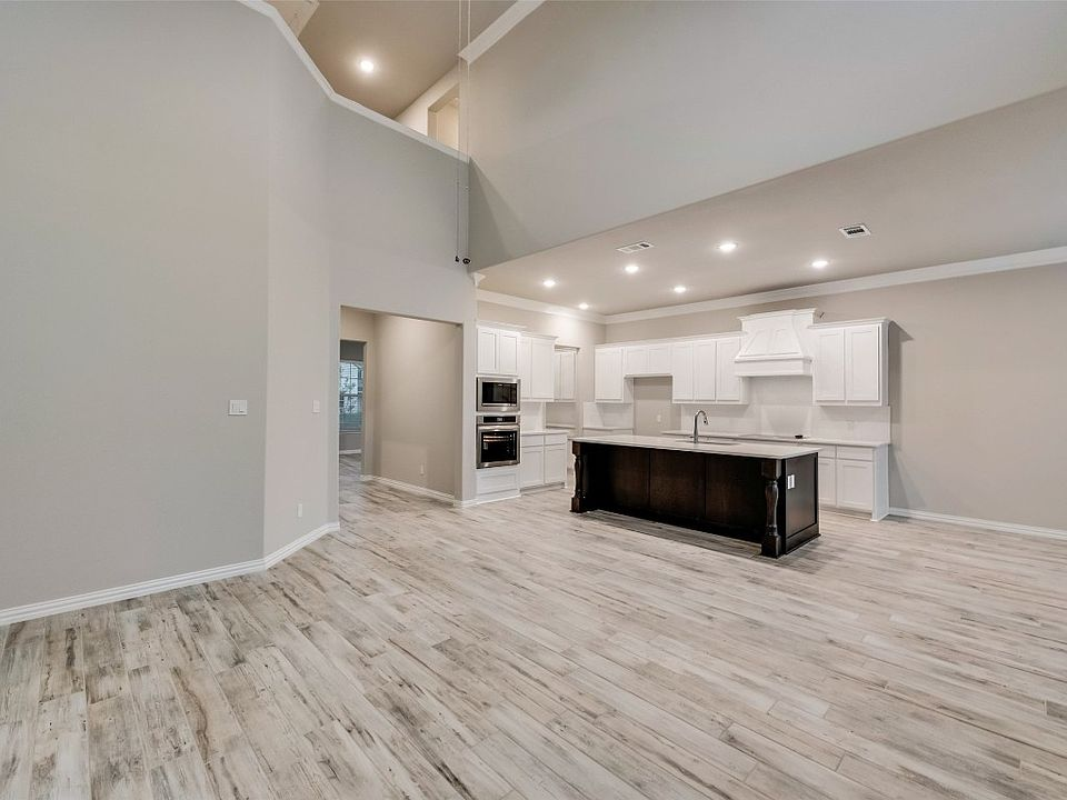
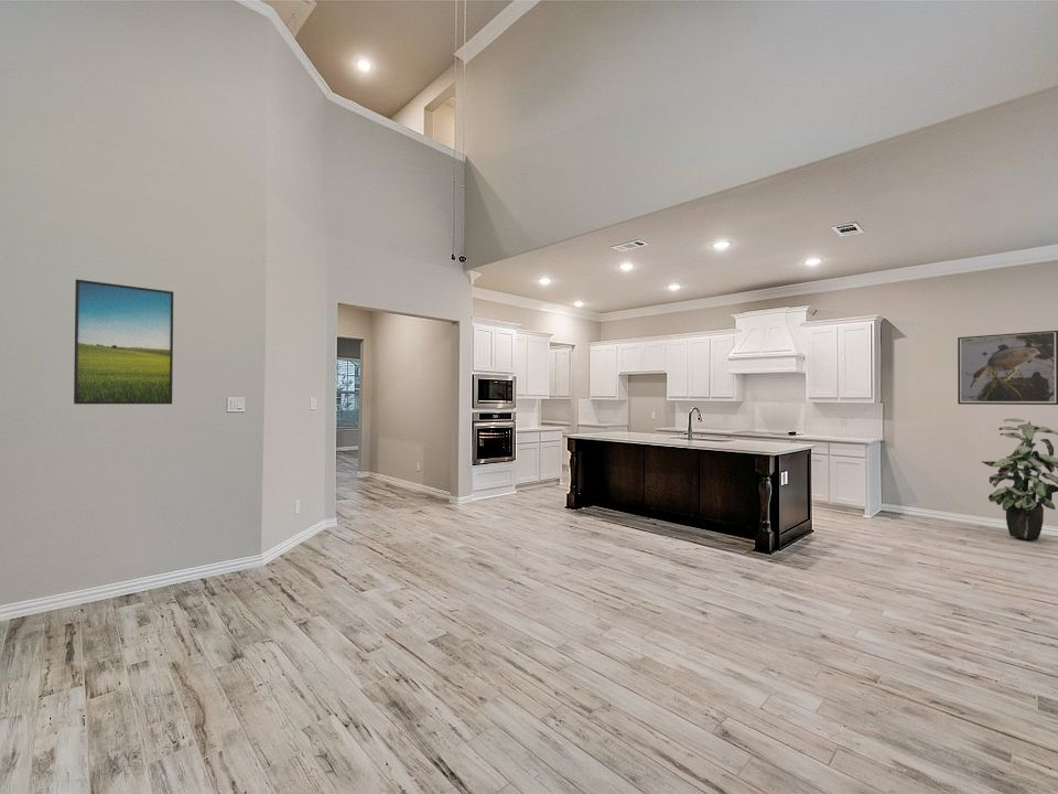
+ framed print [73,278,174,405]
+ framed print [957,330,1058,406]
+ indoor plant [981,418,1058,541]
